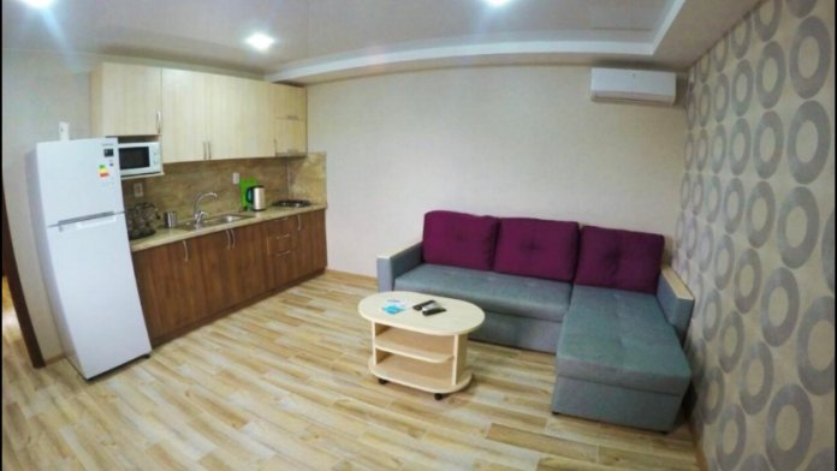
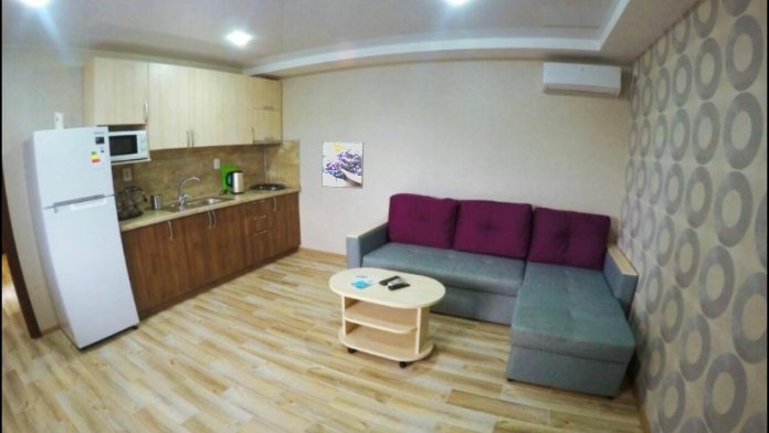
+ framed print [322,140,365,190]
